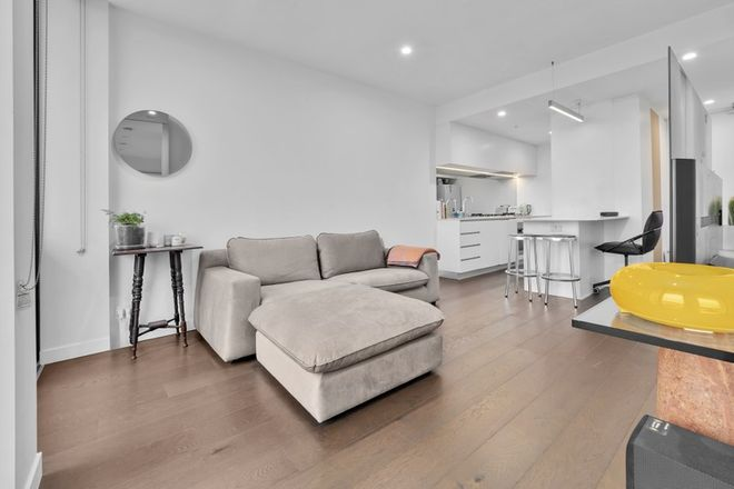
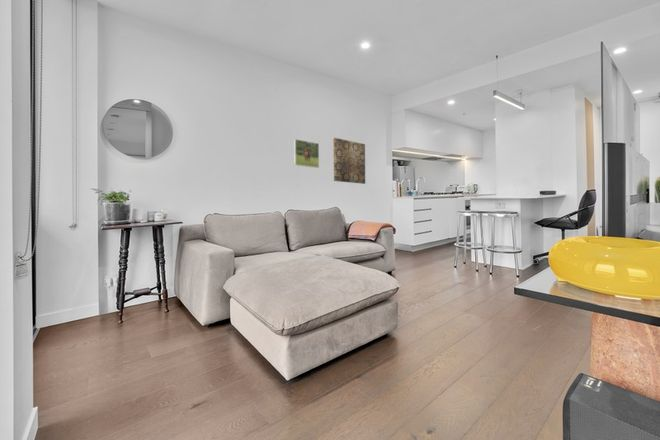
+ wall art [332,137,366,185]
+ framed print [293,138,320,169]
